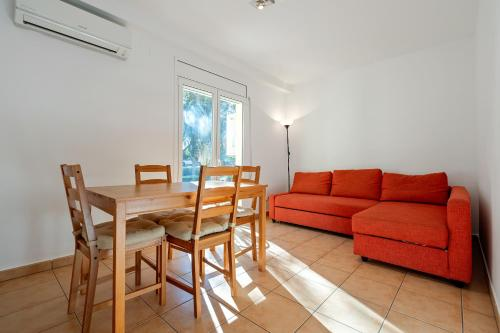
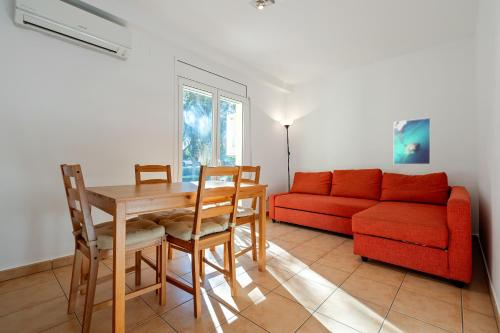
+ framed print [393,117,432,166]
